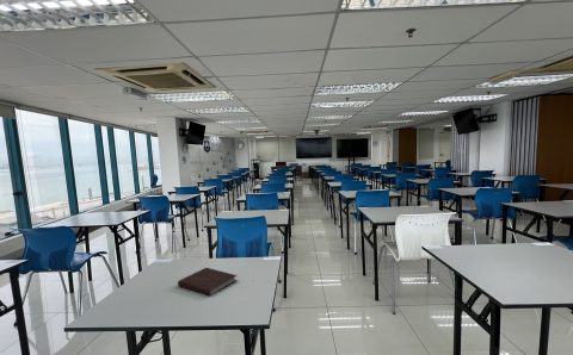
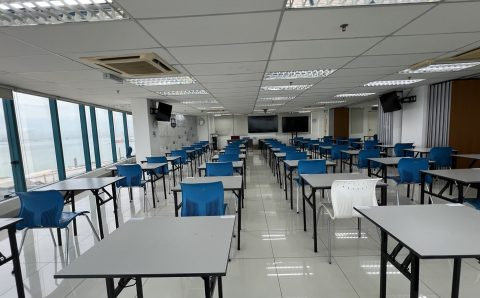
- notebook [177,267,239,297]
